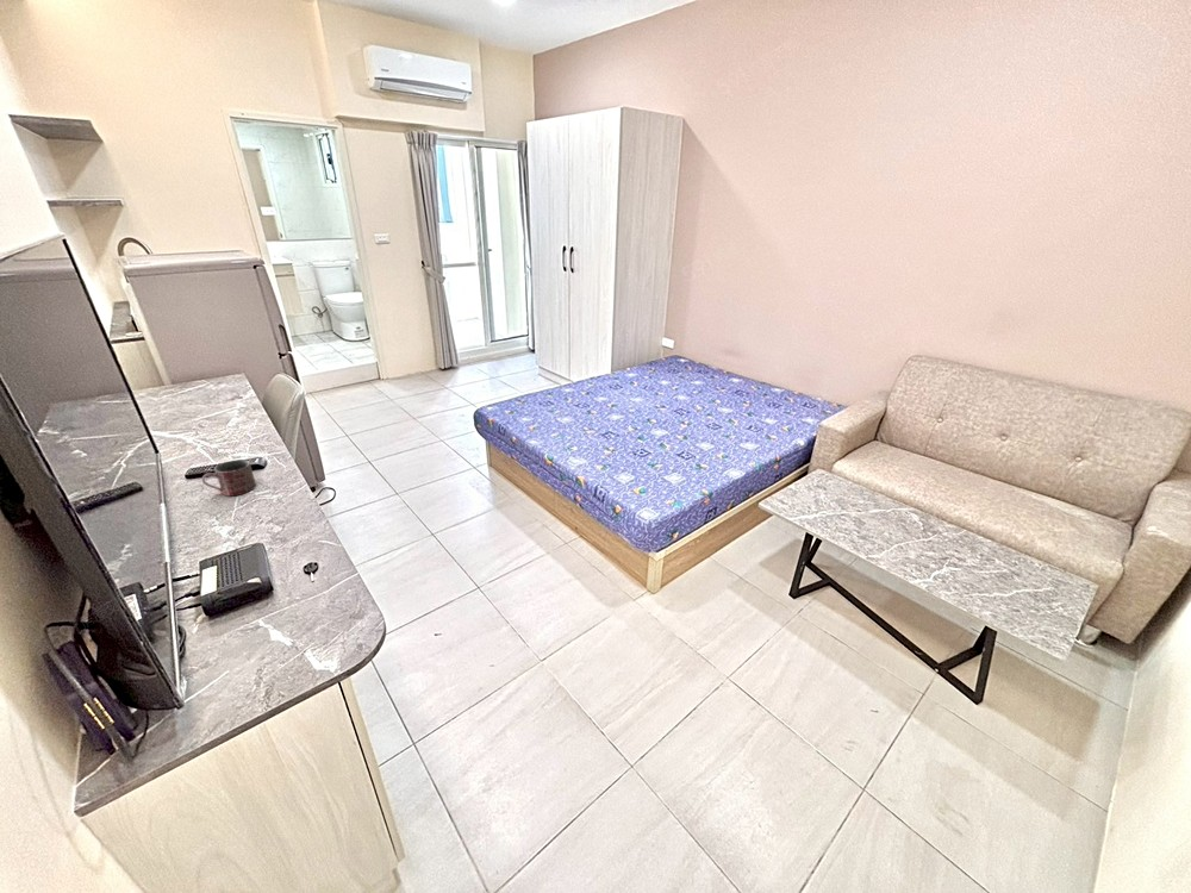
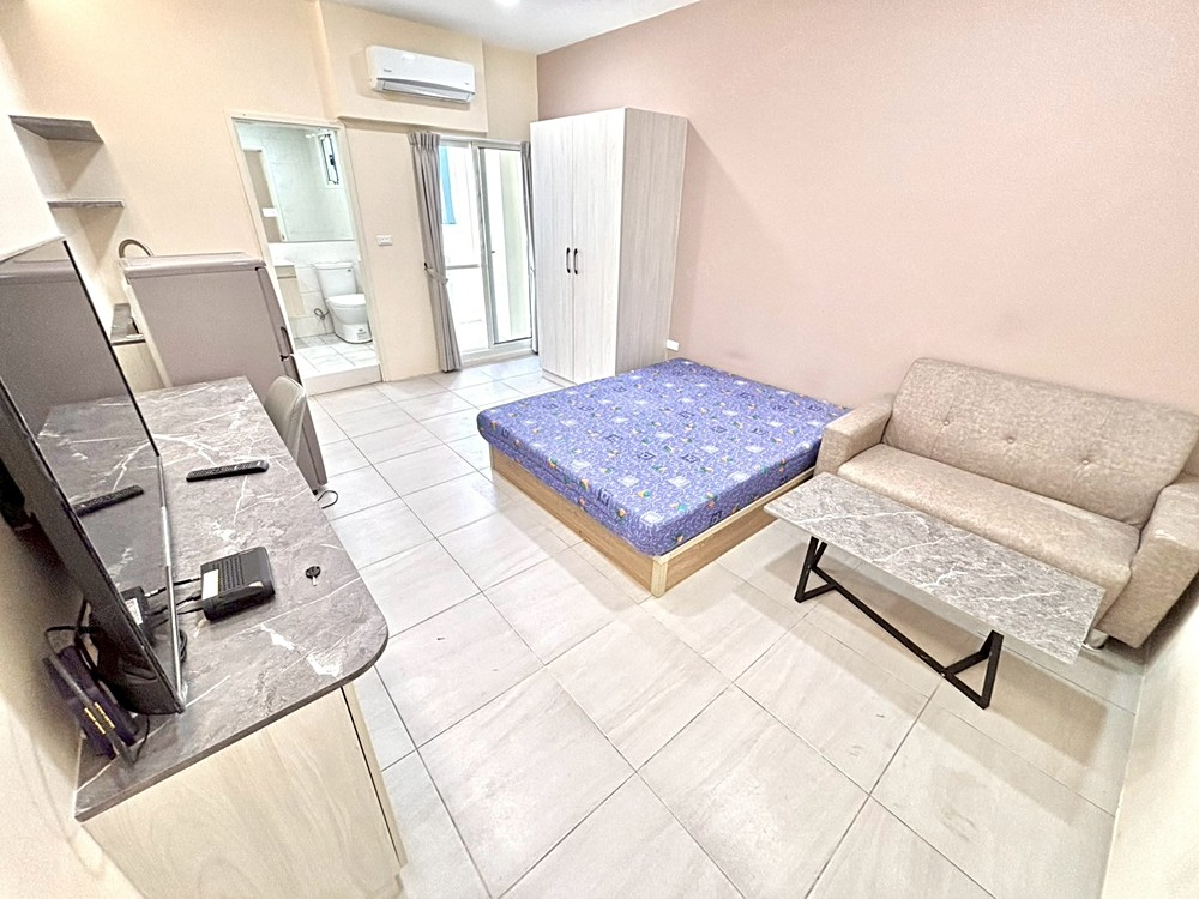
- mug [201,458,257,498]
